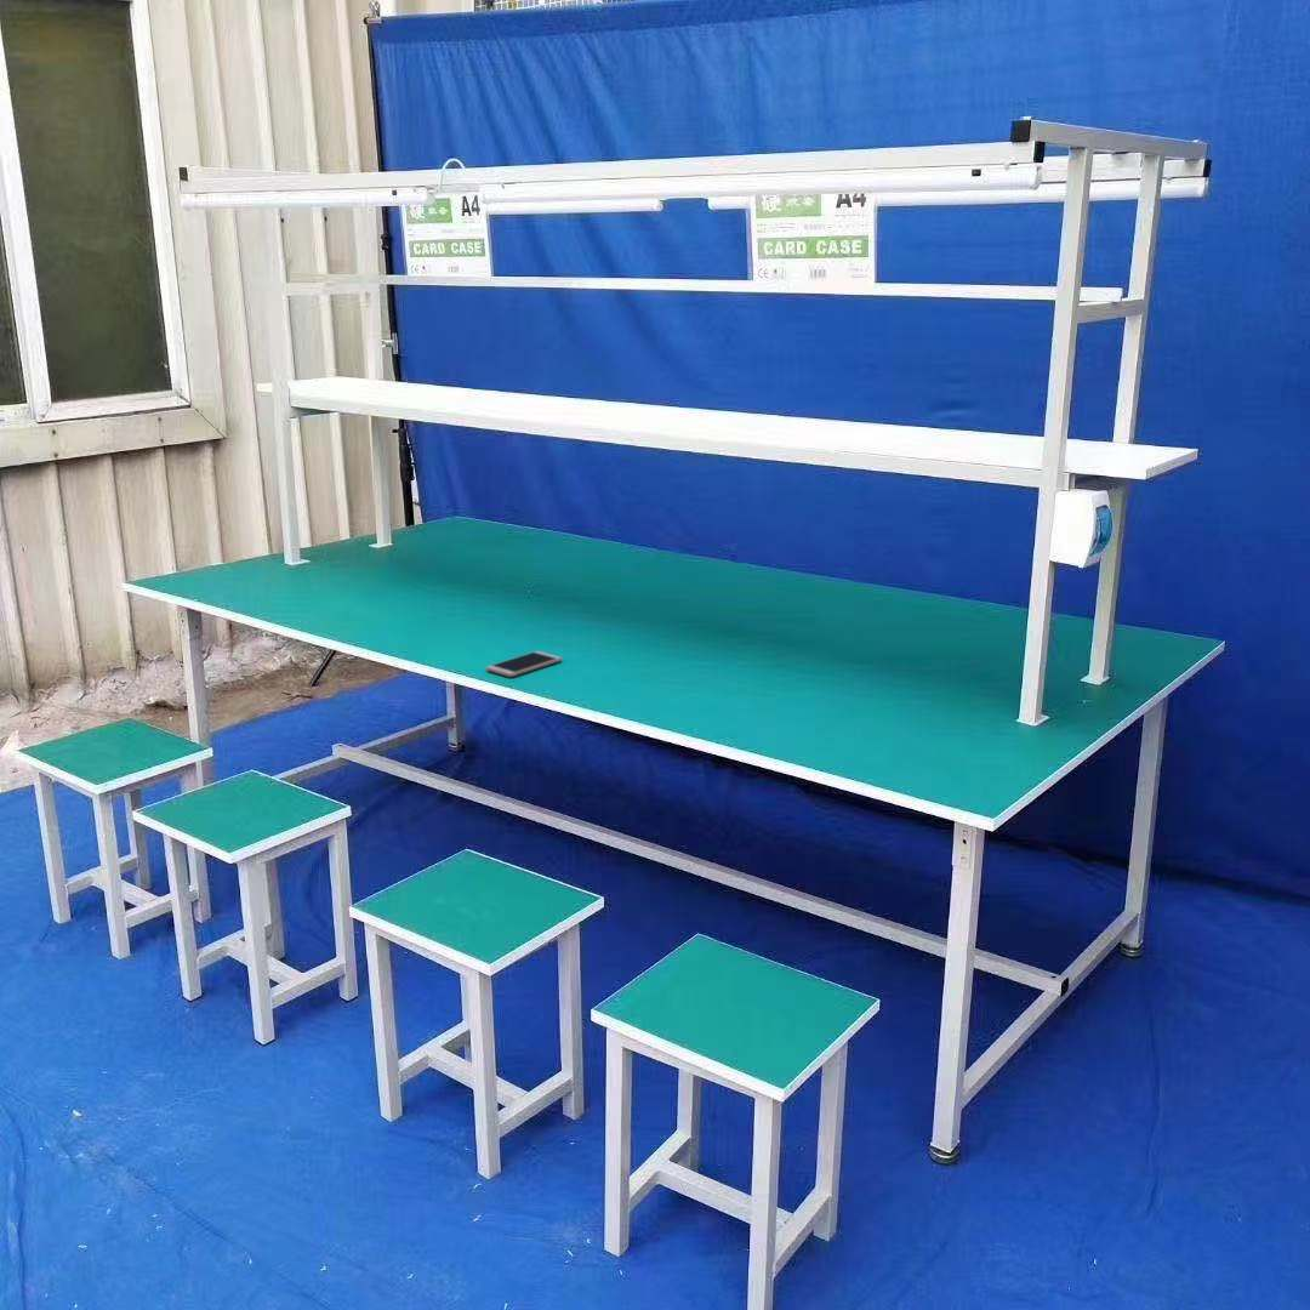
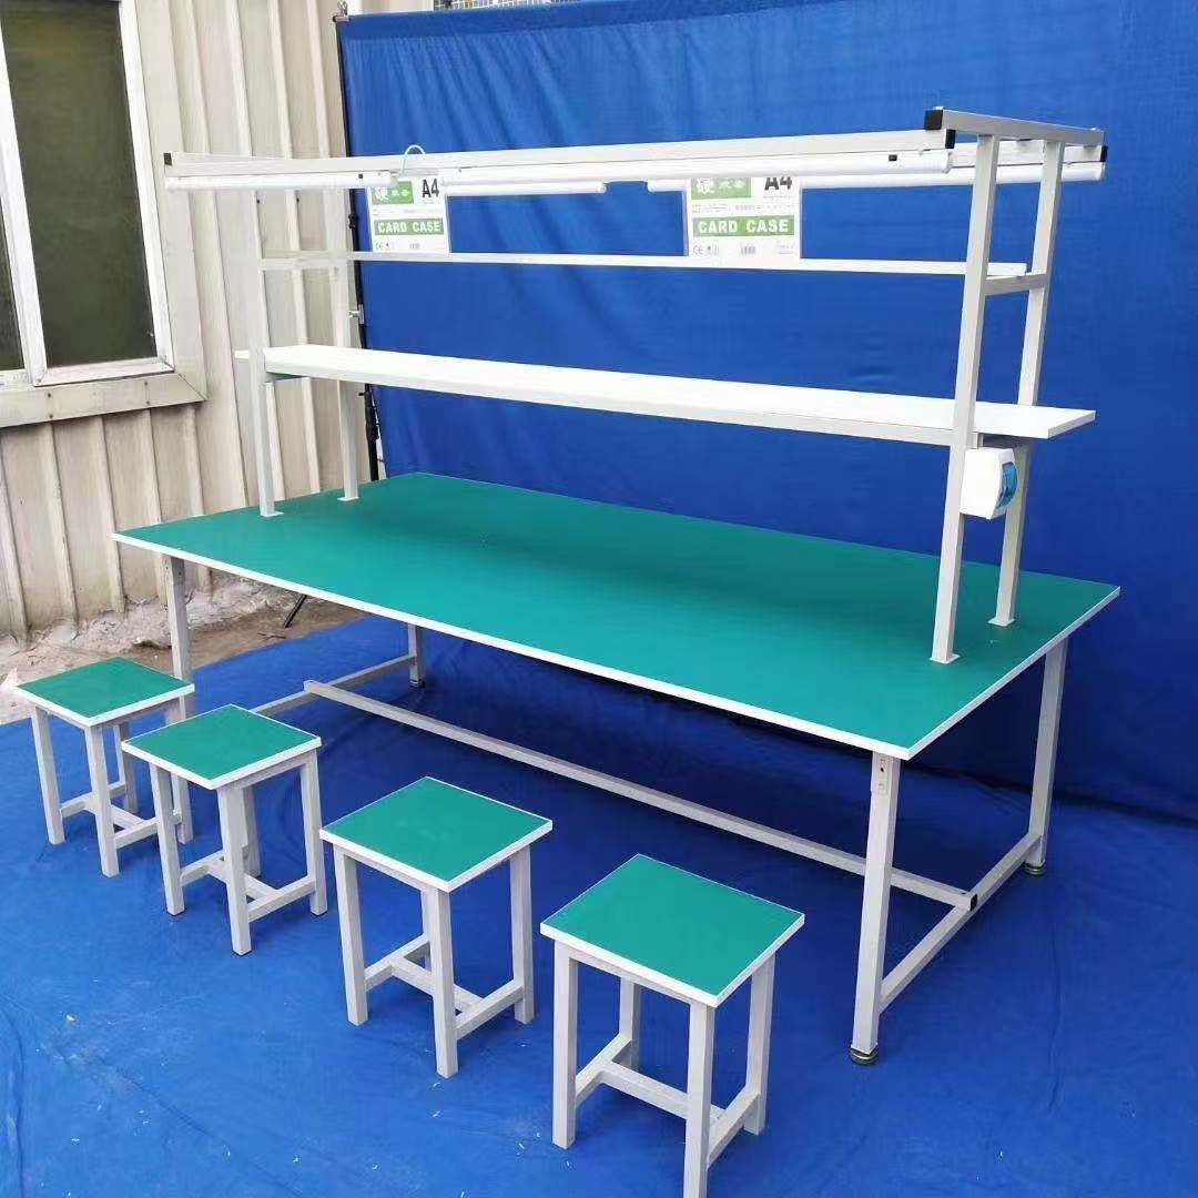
- smartphone [485,650,563,678]
